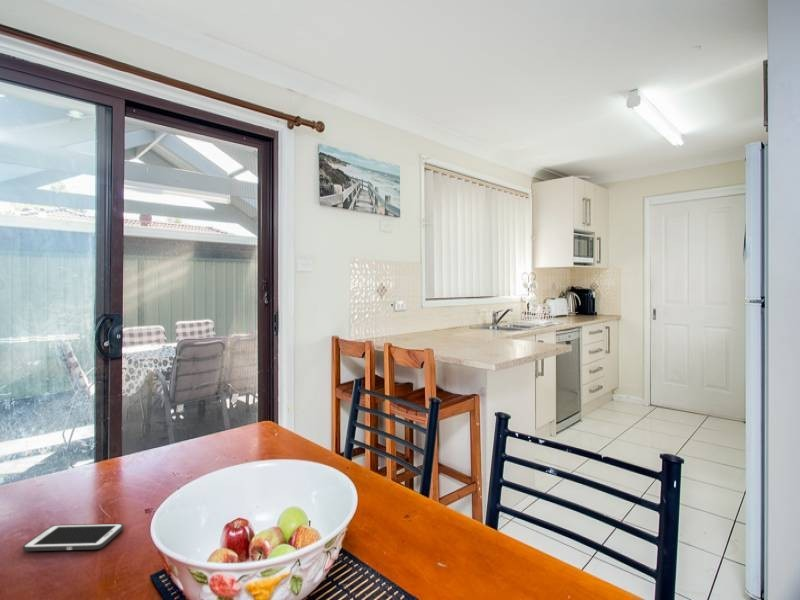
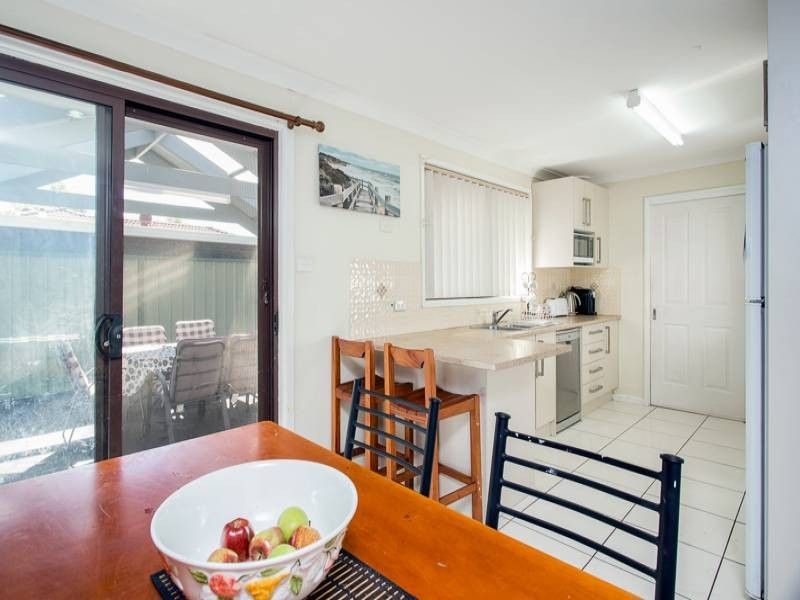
- cell phone [22,523,125,552]
